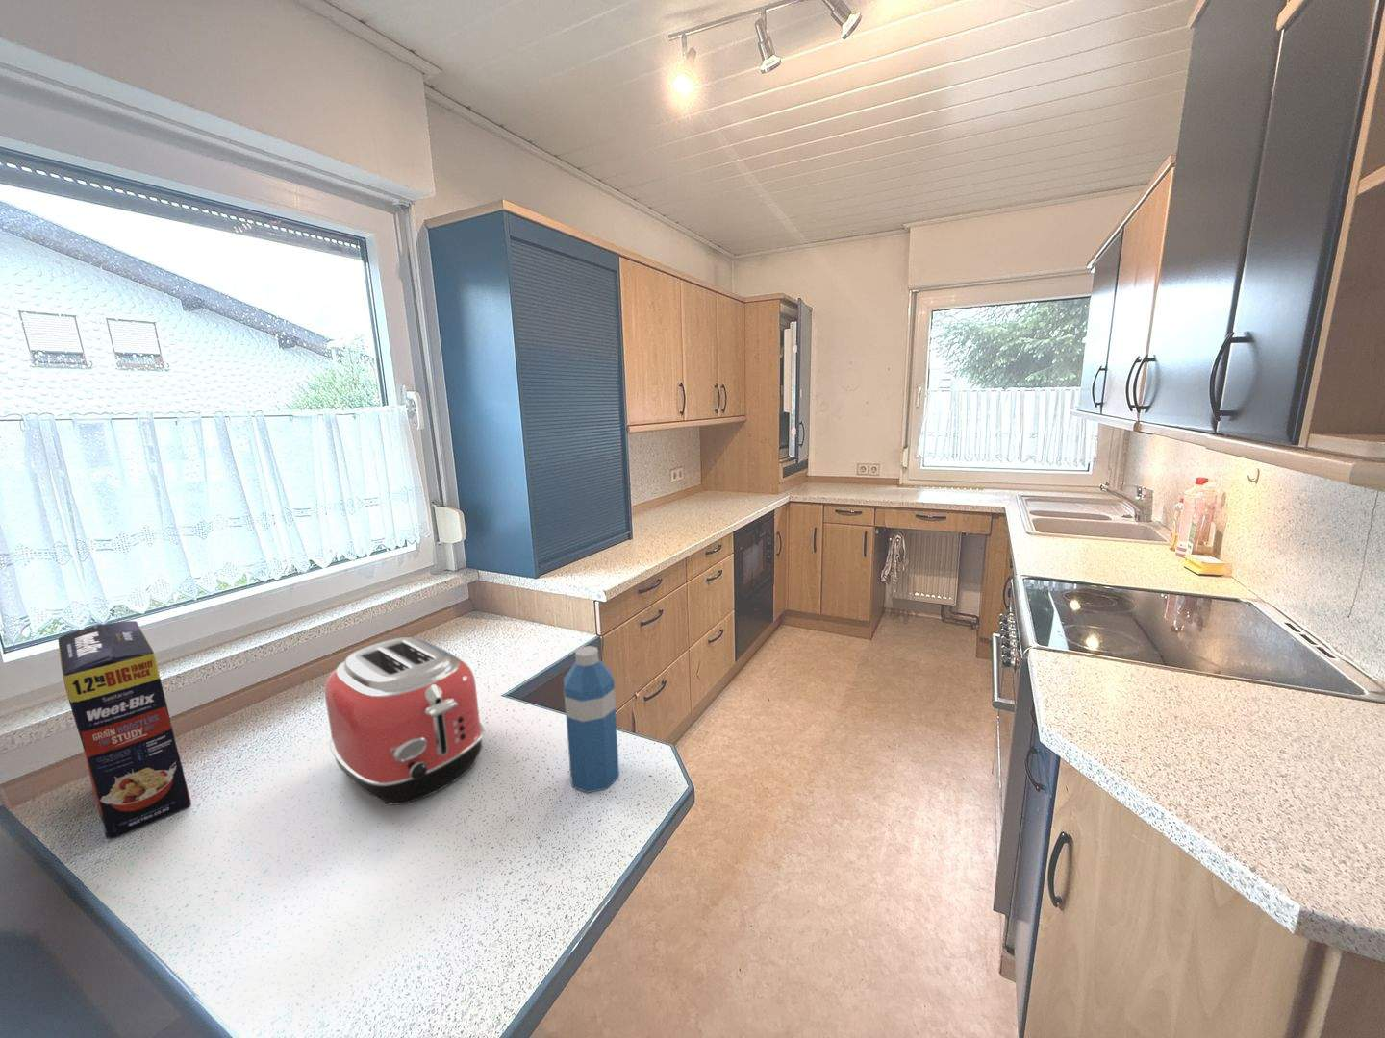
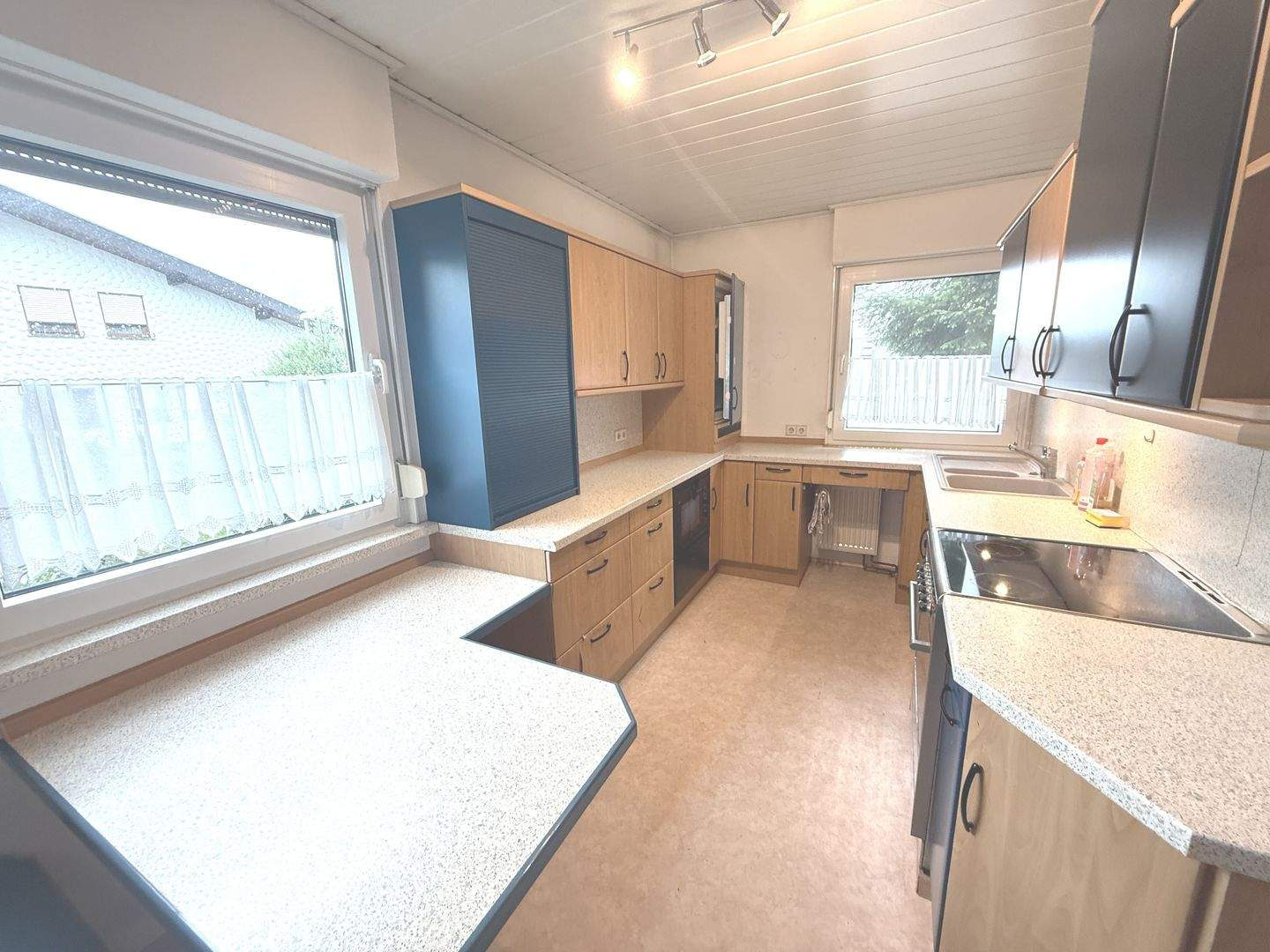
- cereal box [57,620,192,840]
- toaster [324,637,484,807]
- water bottle [563,644,621,794]
